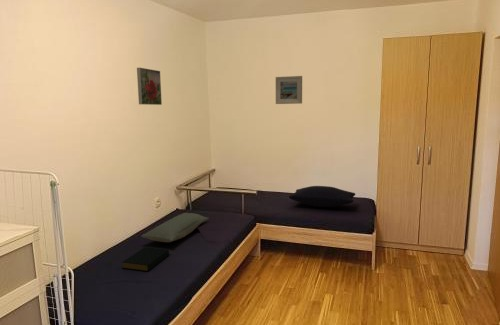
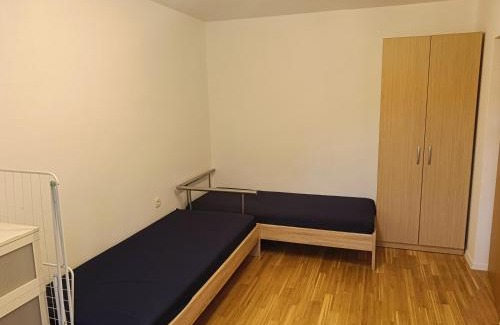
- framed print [275,75,303,105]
- pillow [288,185,356,208]
- pillow [140,212,210,243]
- hardback book [121,246,170,272]
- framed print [136,67,163,106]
